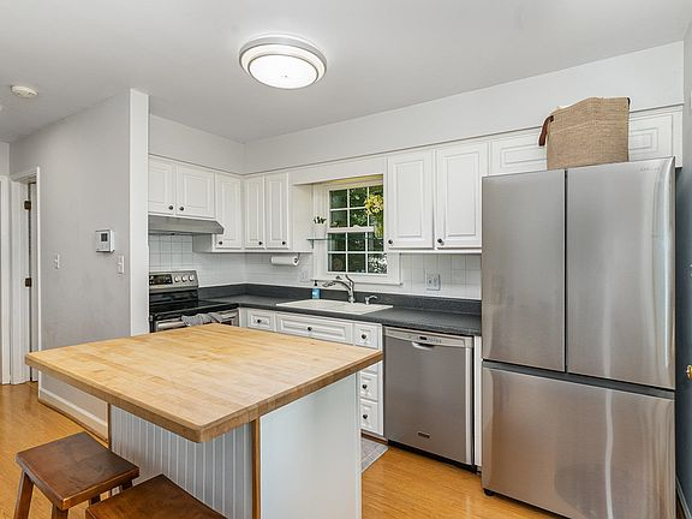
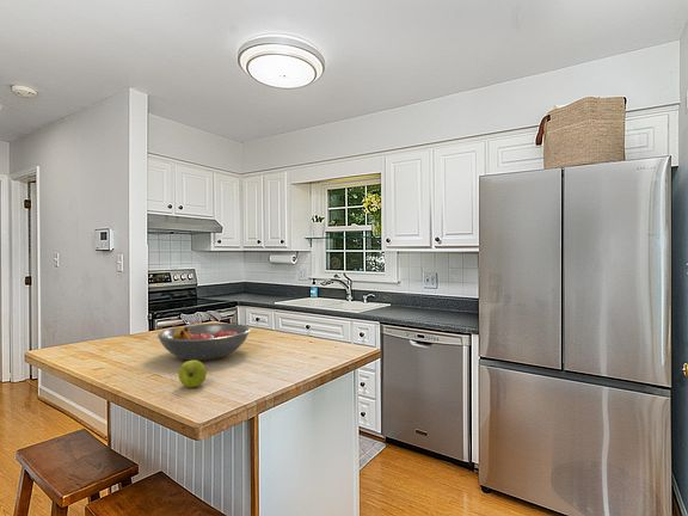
+ fruit bowl [156,322,252,362]
+ apple [178,360,208,388]
